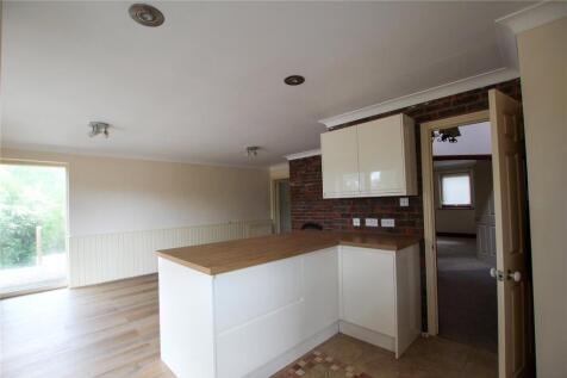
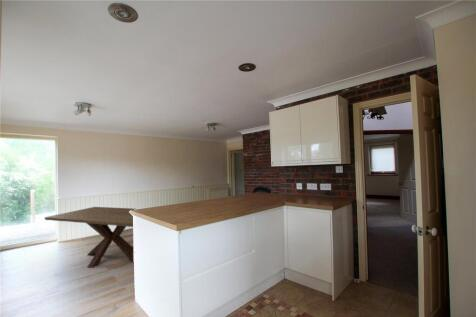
+ dining table [44,206,135,269]
